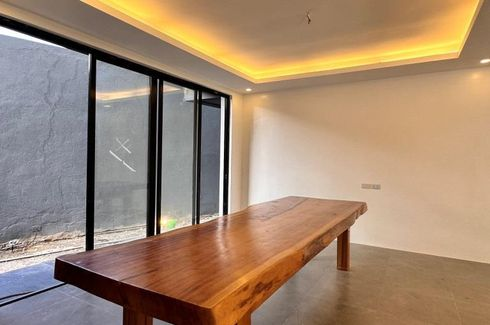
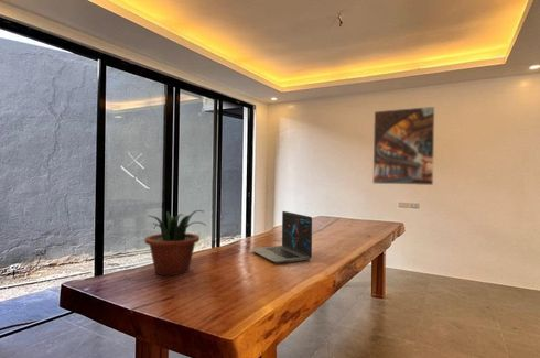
+ laptop [249,210,313,264]
+ potted plant [144,209,207,276]
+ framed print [371,106,435,186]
